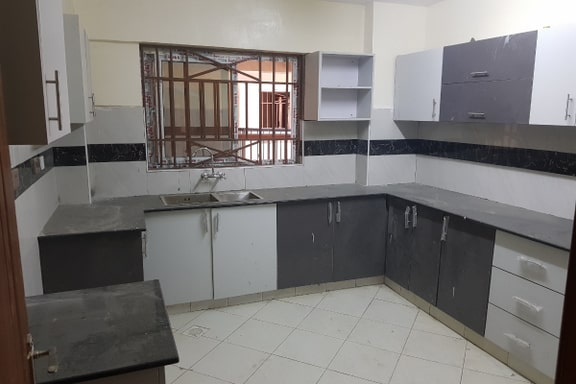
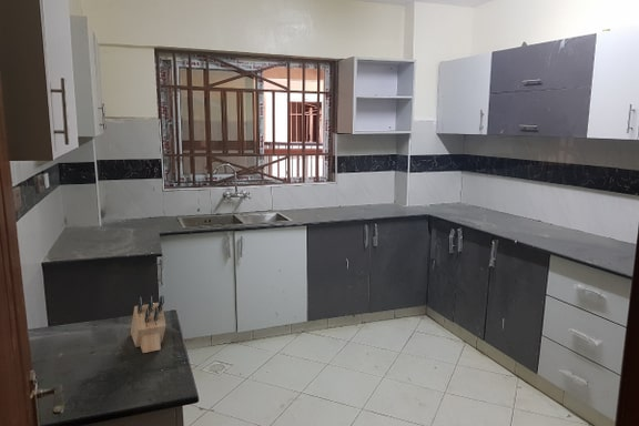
+ knife block [130,294,166,354]
